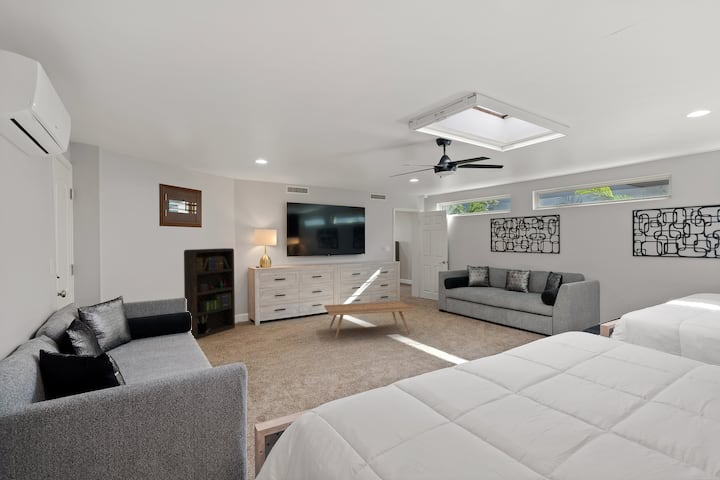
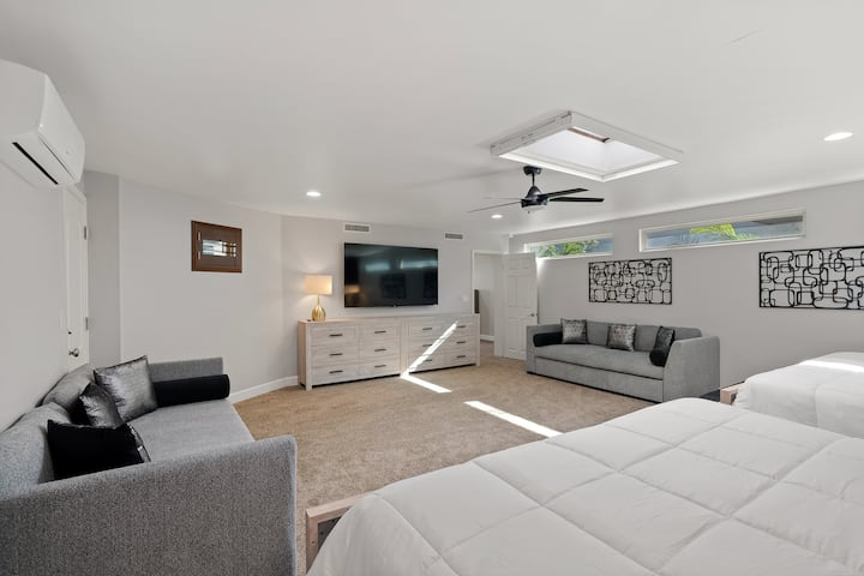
- bookcase [183,247,236,341]
- coffee table [323,300,417,341]
